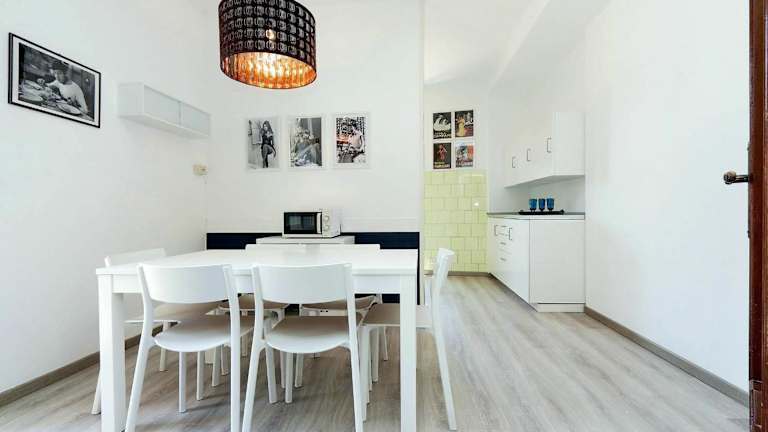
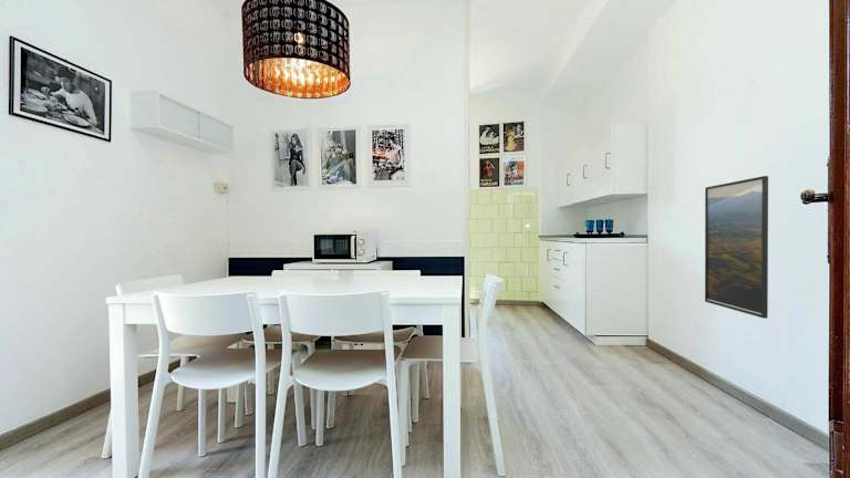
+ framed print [704,175,769,320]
